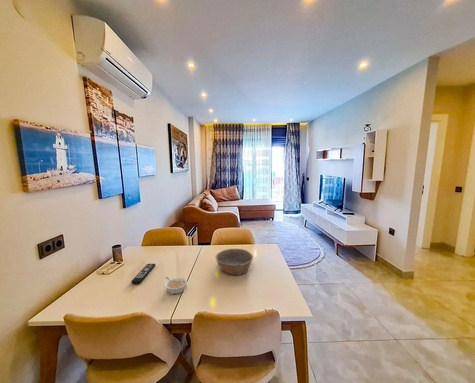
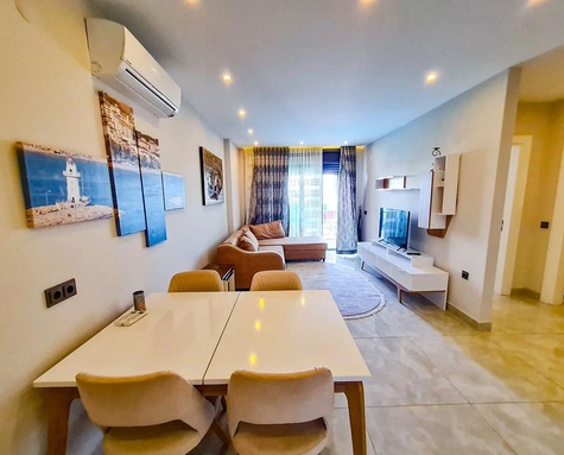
- legume [164,276,188,295]
- remote control [130,263,156,285]
- bowl [214,248,254,276]
